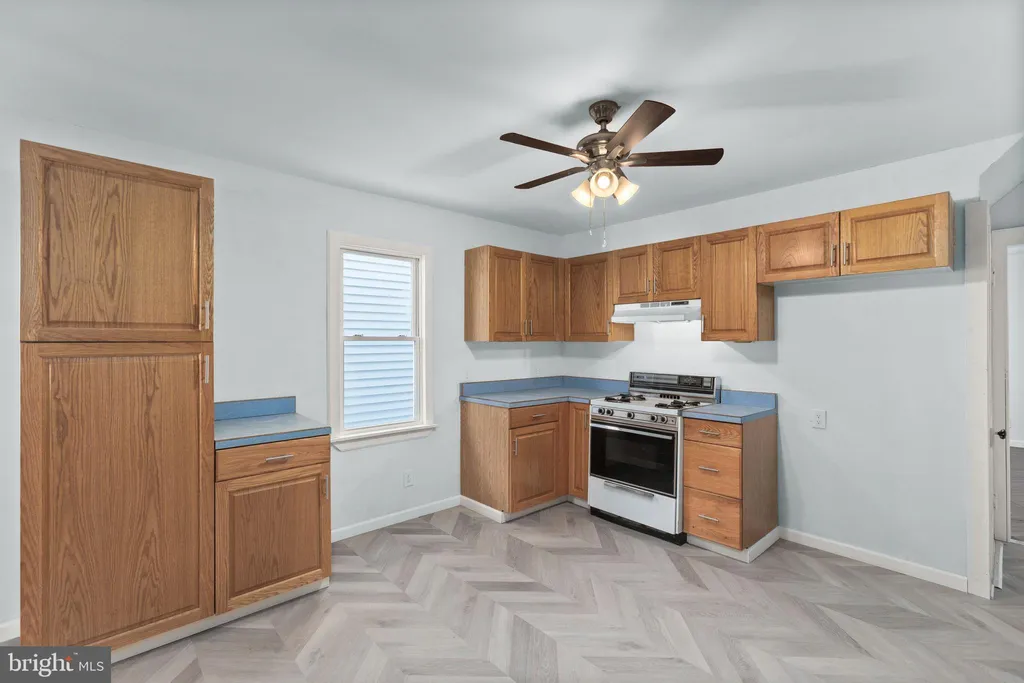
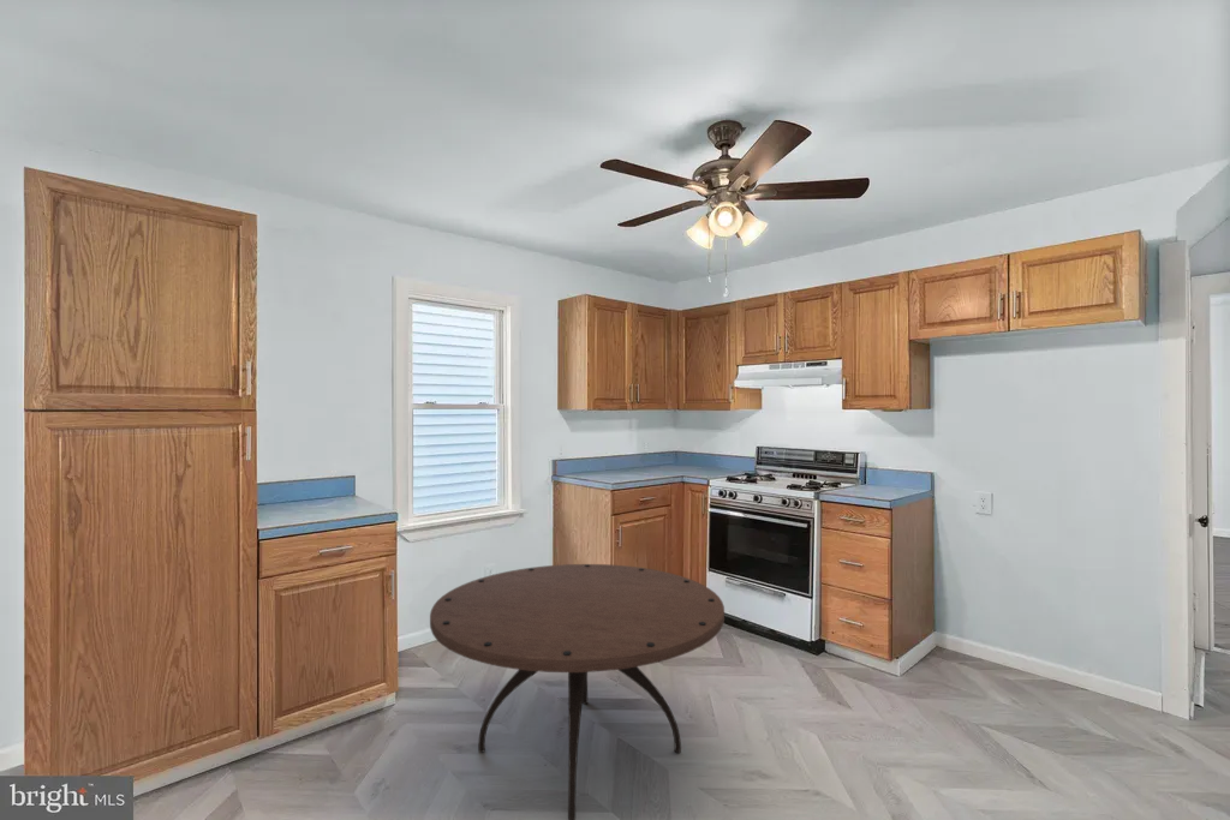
+ round table [429,563,726,820]
